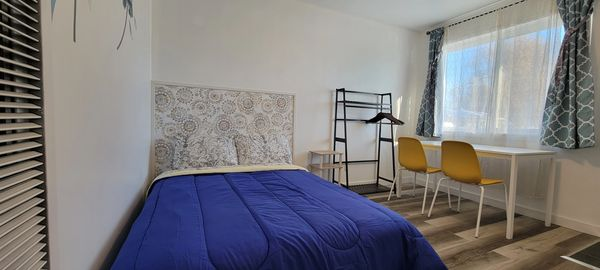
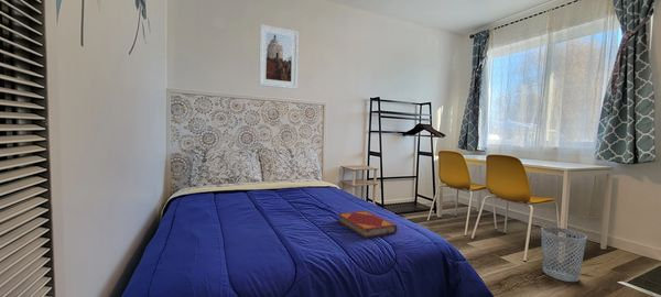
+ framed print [258,23,300,90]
+ hardback book [336,210,399,239]
+ wastebasket [540,226,588,283]
